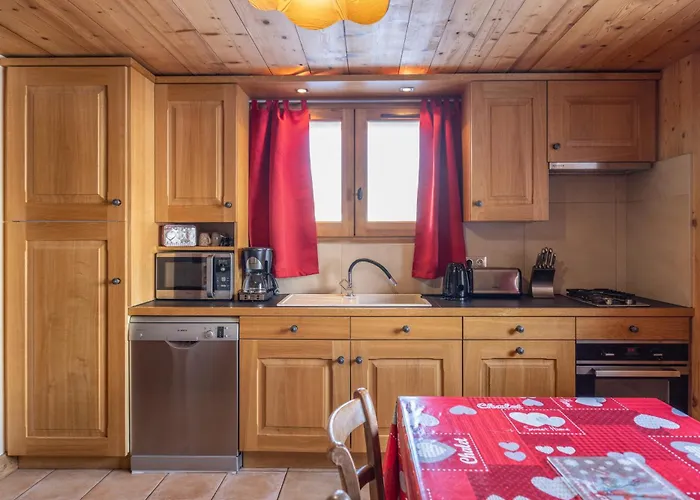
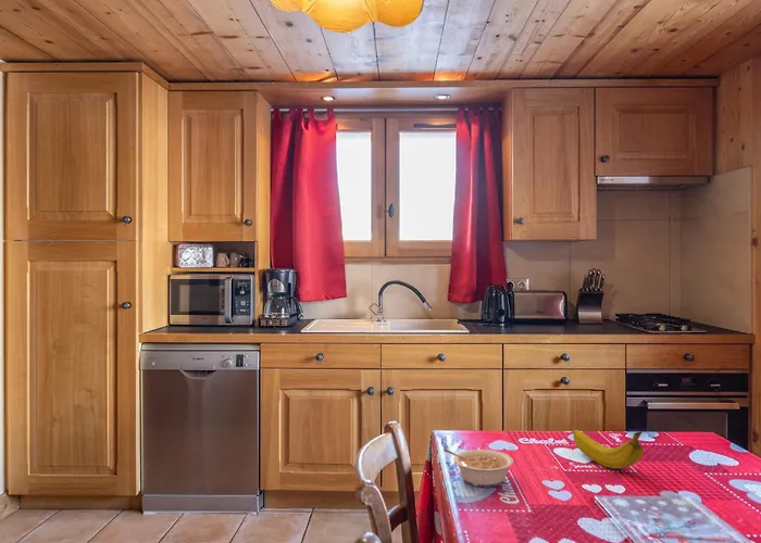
+ legume [442,447,514,489]
+ fruit [572,428,645,469]
